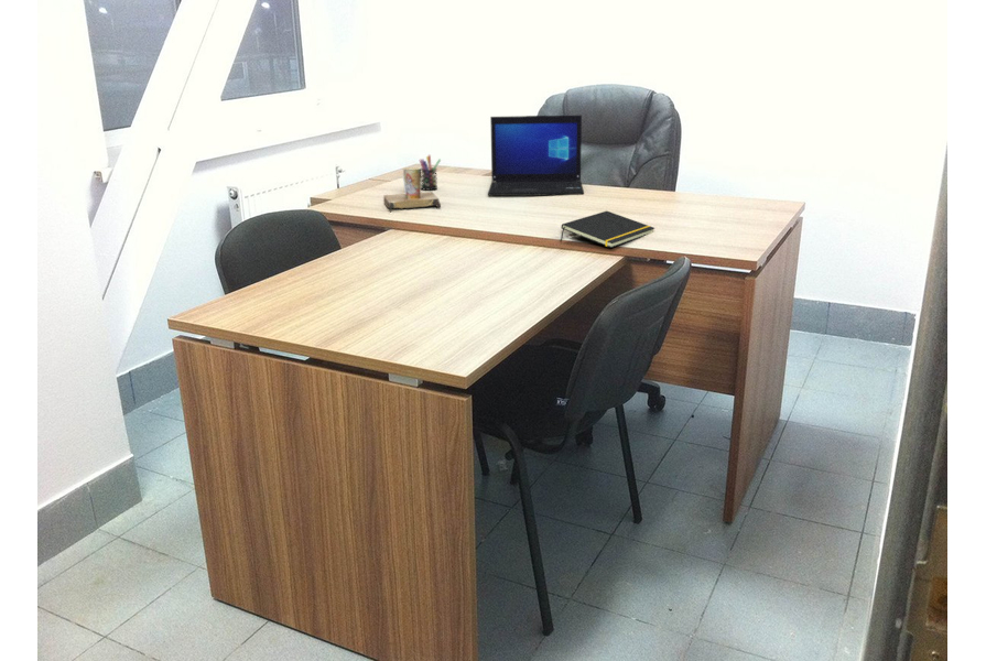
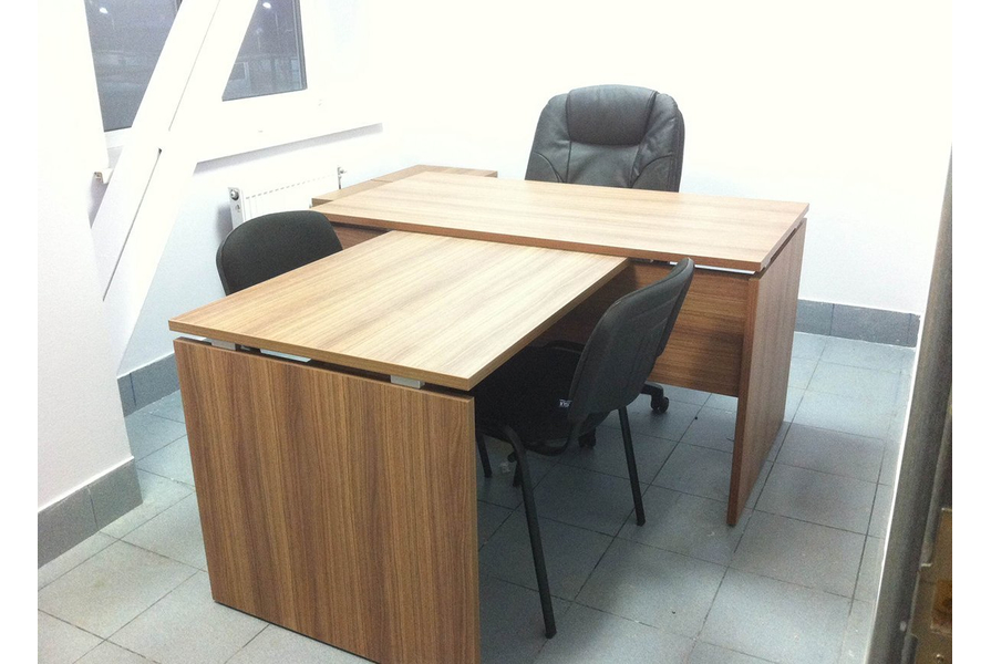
- cup [382,166,442,212]
- pen holder [419,154,442,192]
- laptop [487,115,585,197]
- notepad [560,210,655,249]
